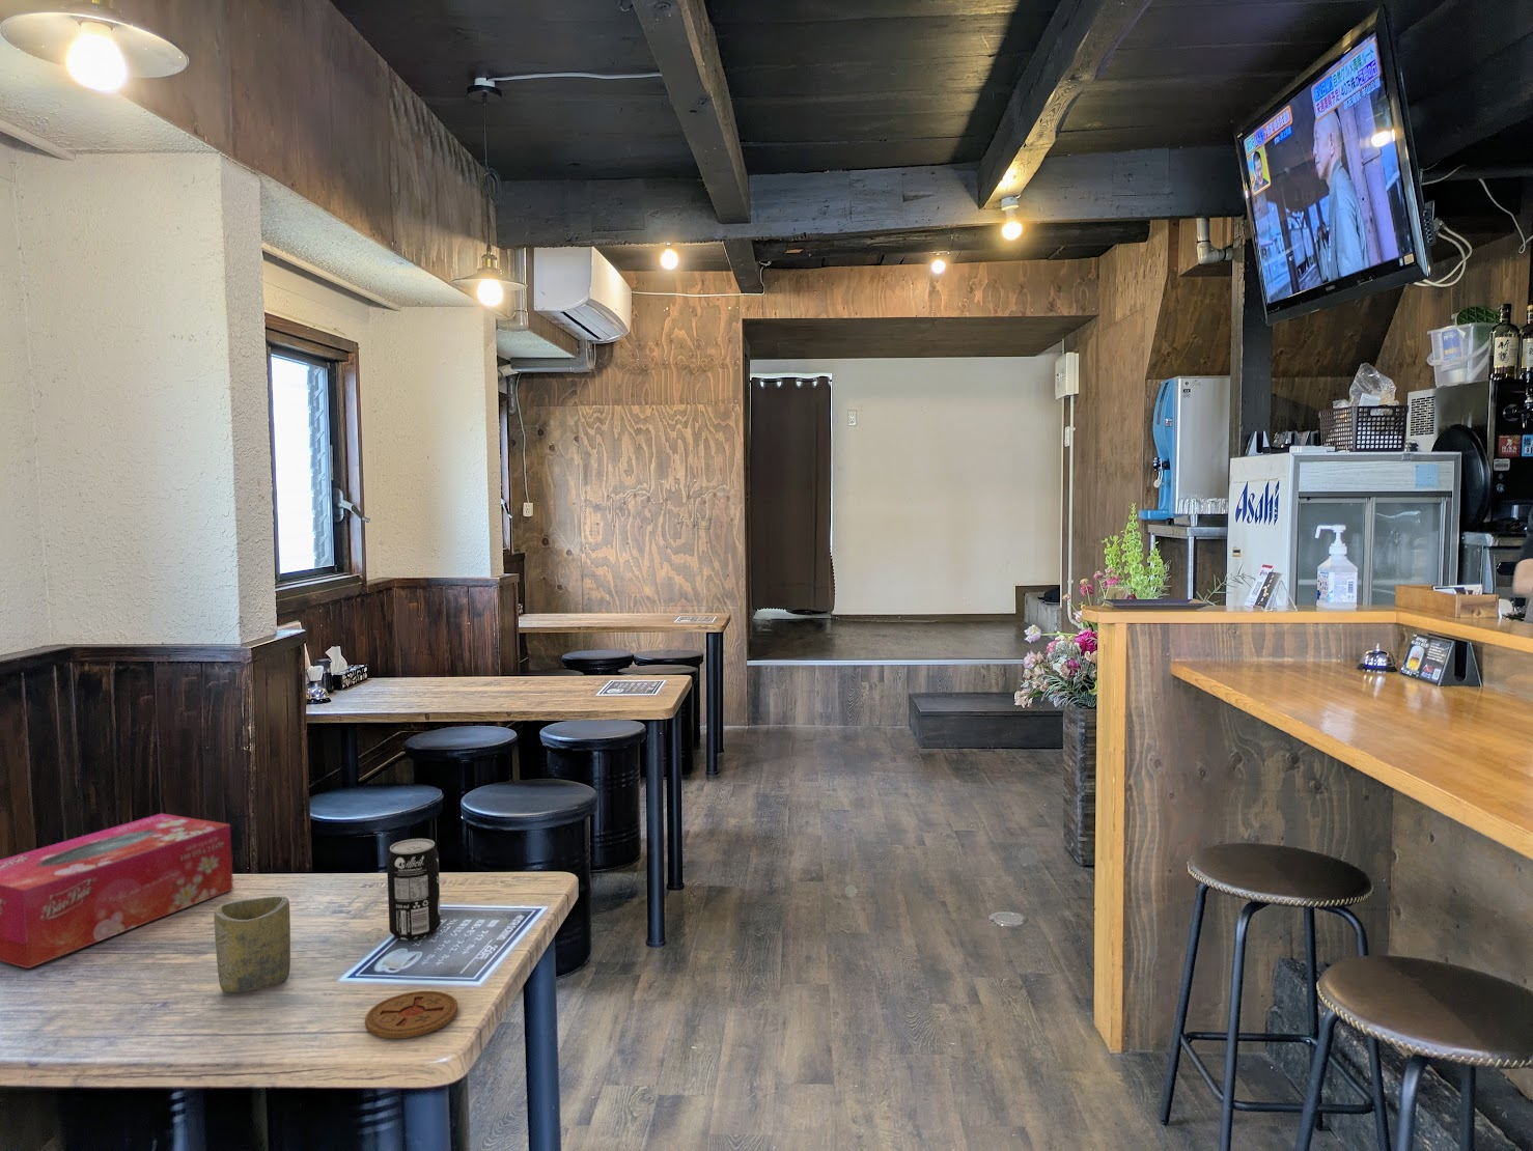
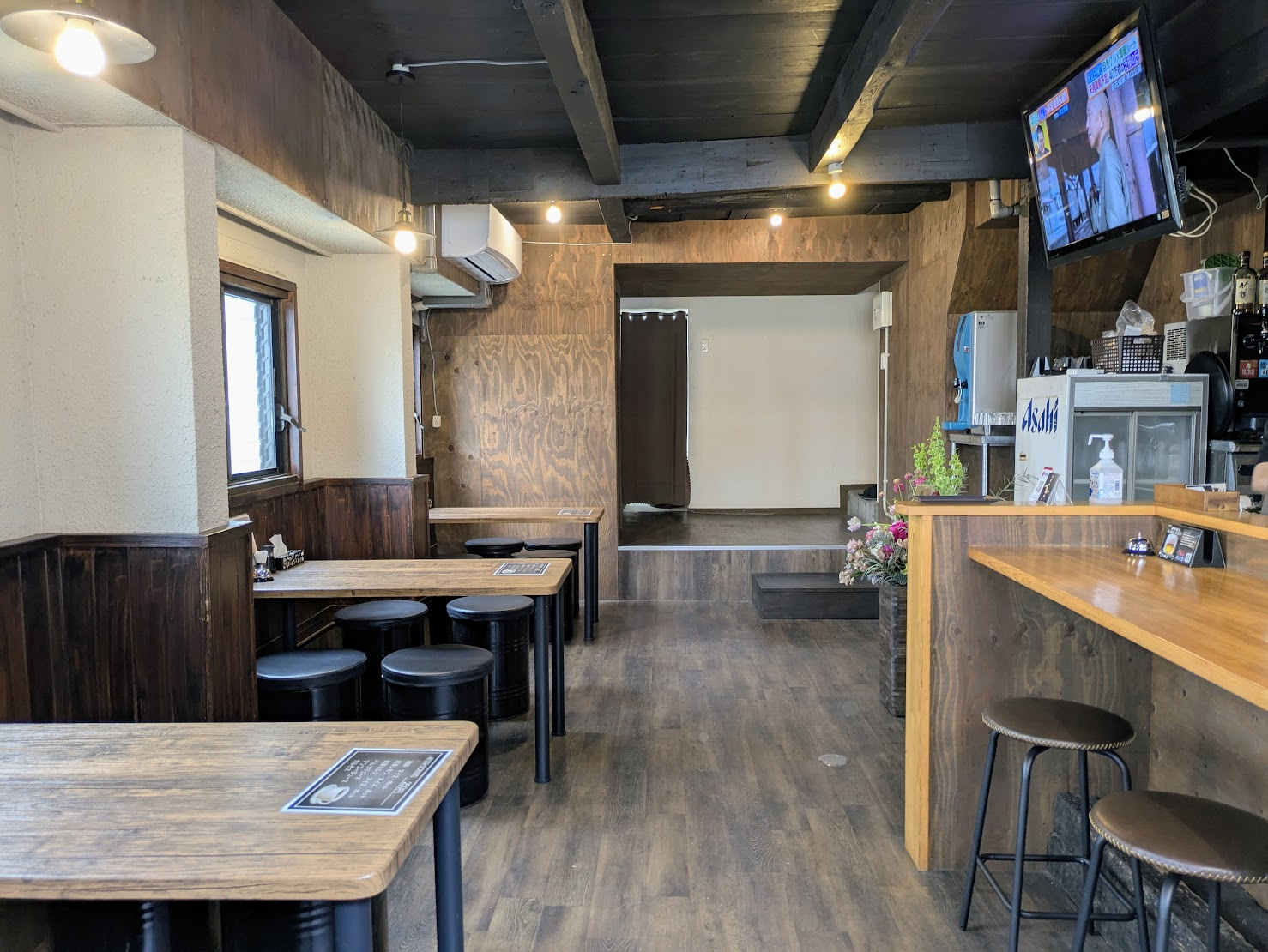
- tissue box [0,812,235,970]
- beverage can [386,838,441,942]
- cup [213,895,291,994]
- coaster [364,990,458,1039]
